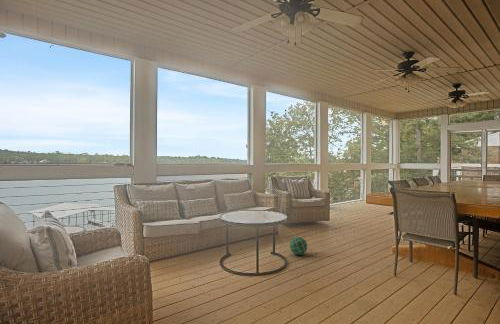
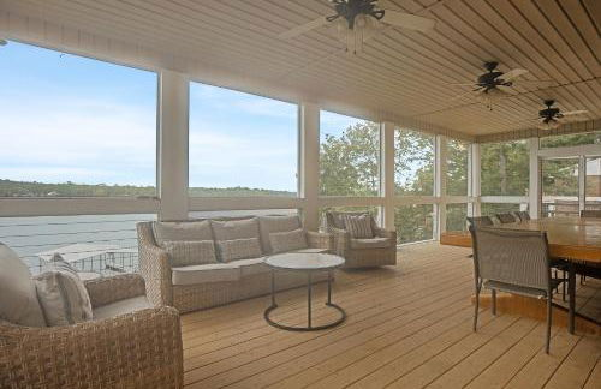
- volleyball [289,236,308,256]
